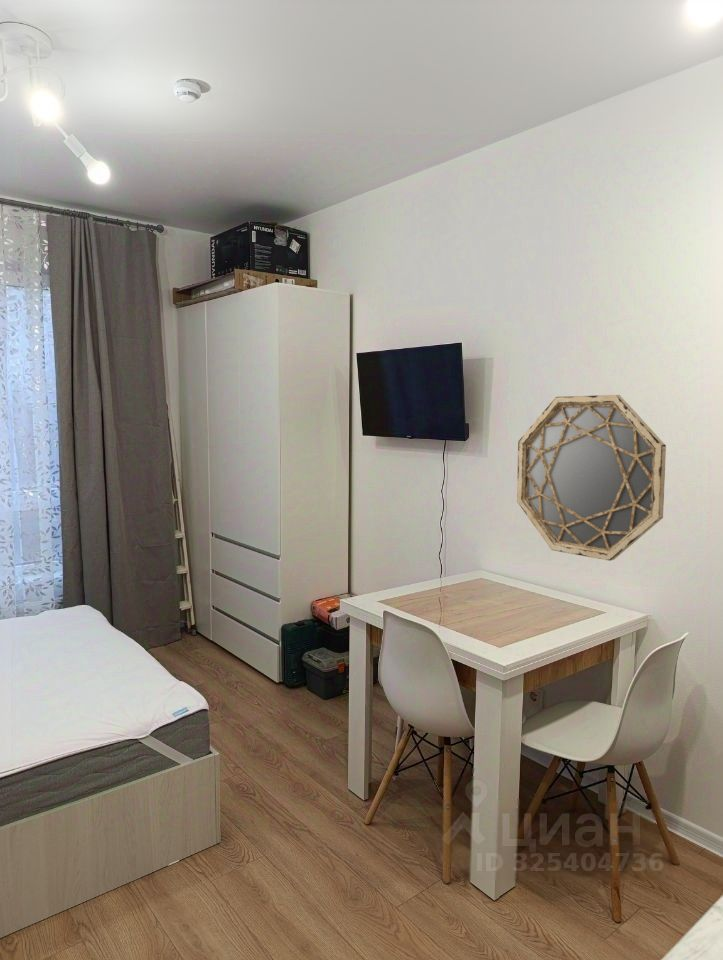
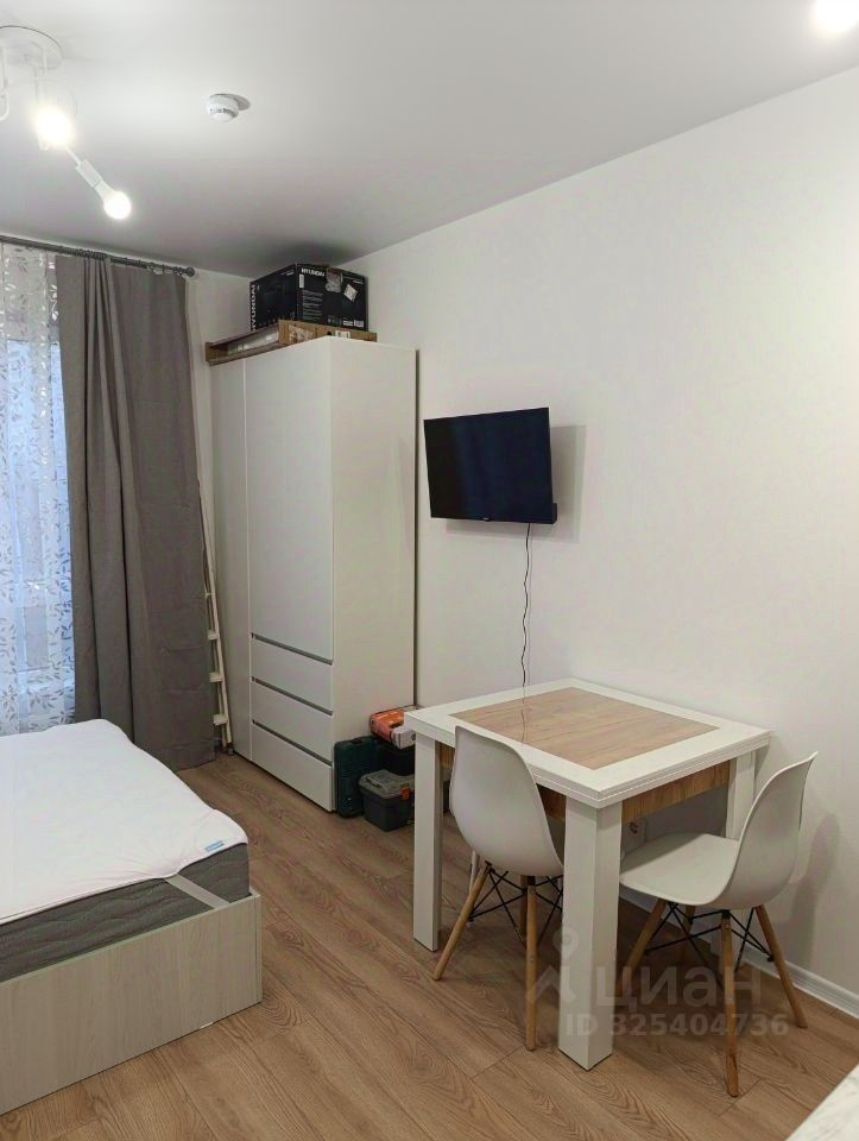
- home mirror [516,394,667,562]
